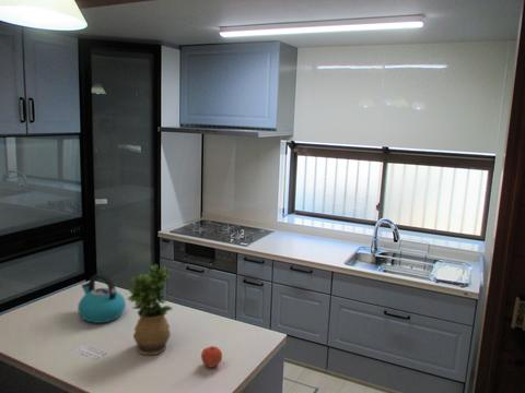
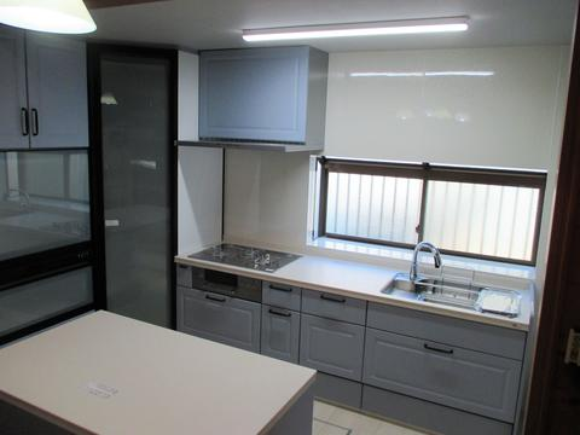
- apple [200,345,223,368]
- potted plant [126,263,174,356]
- kettle [77,273,127,324]
